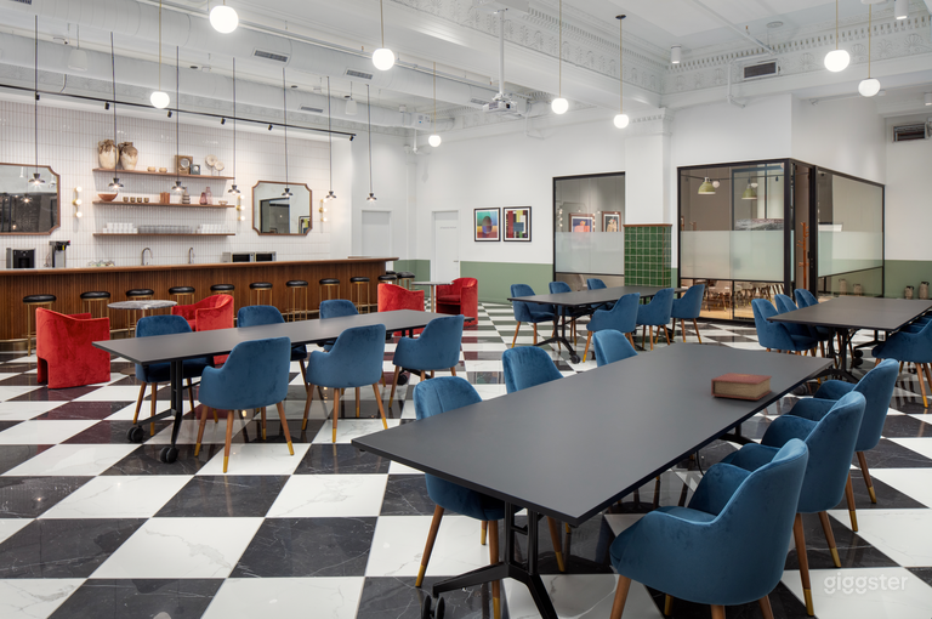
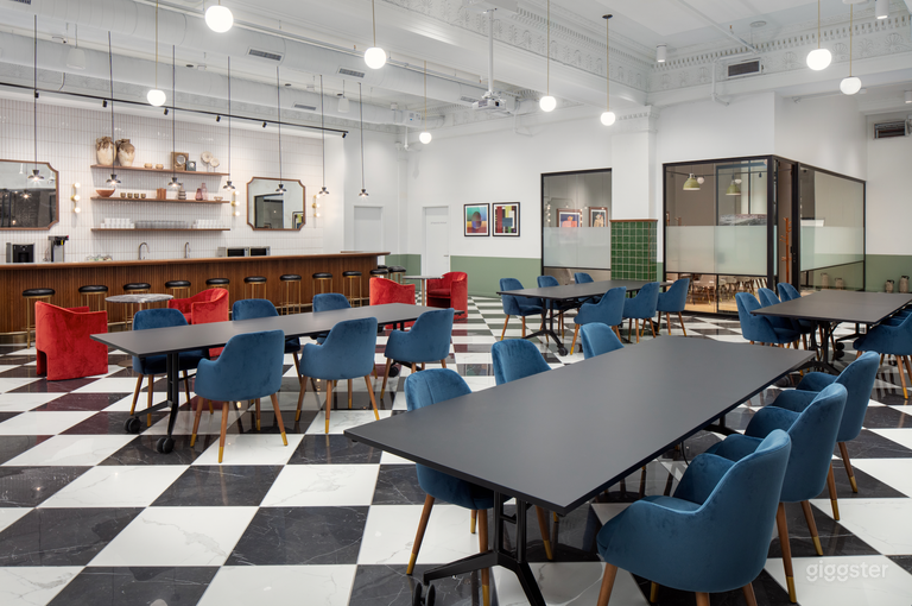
- book [710,371,773,401]
